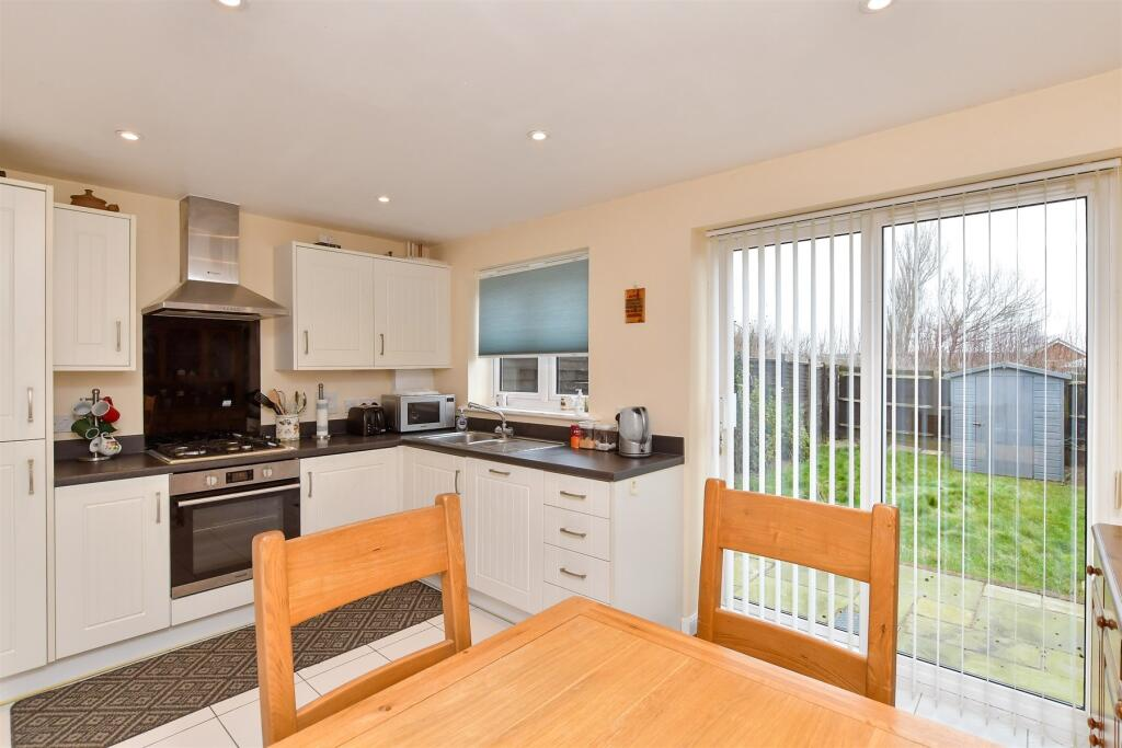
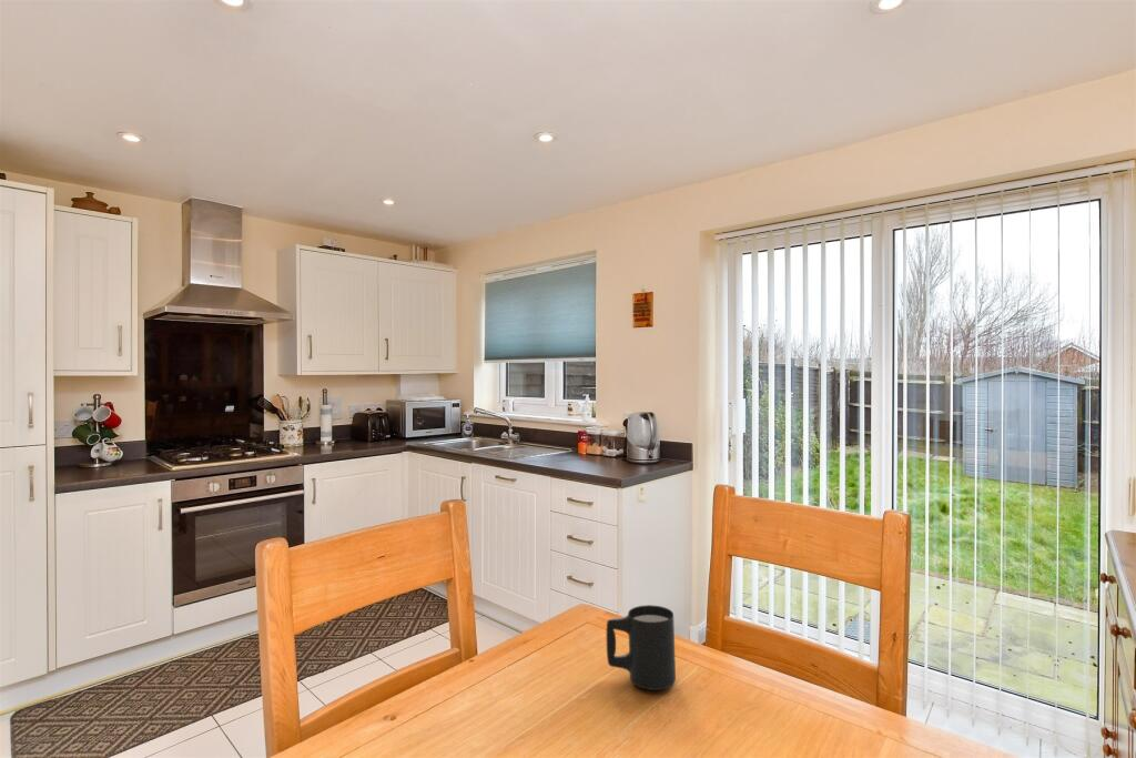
+ mug [606,604,677,691]
